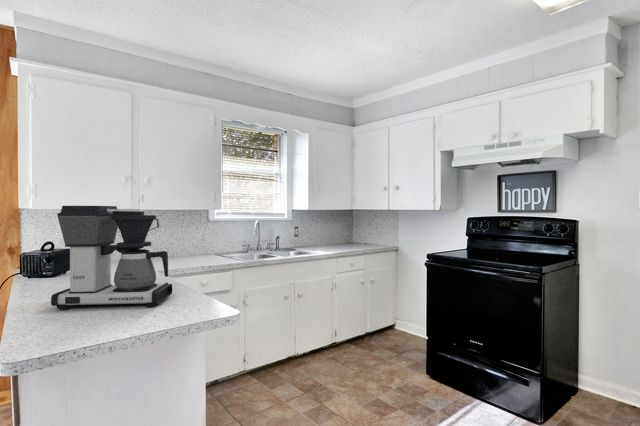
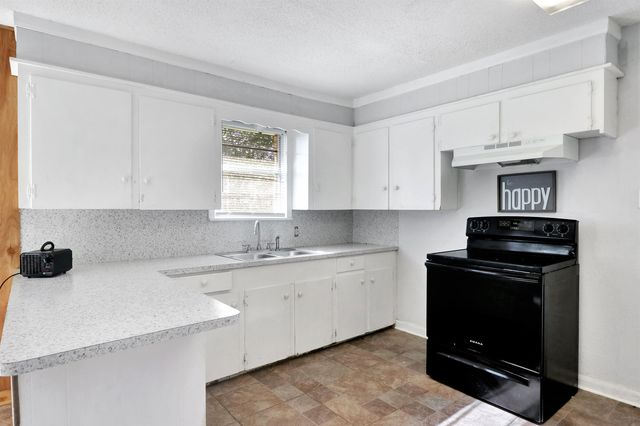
- coffee maker [50,205,173,310]
